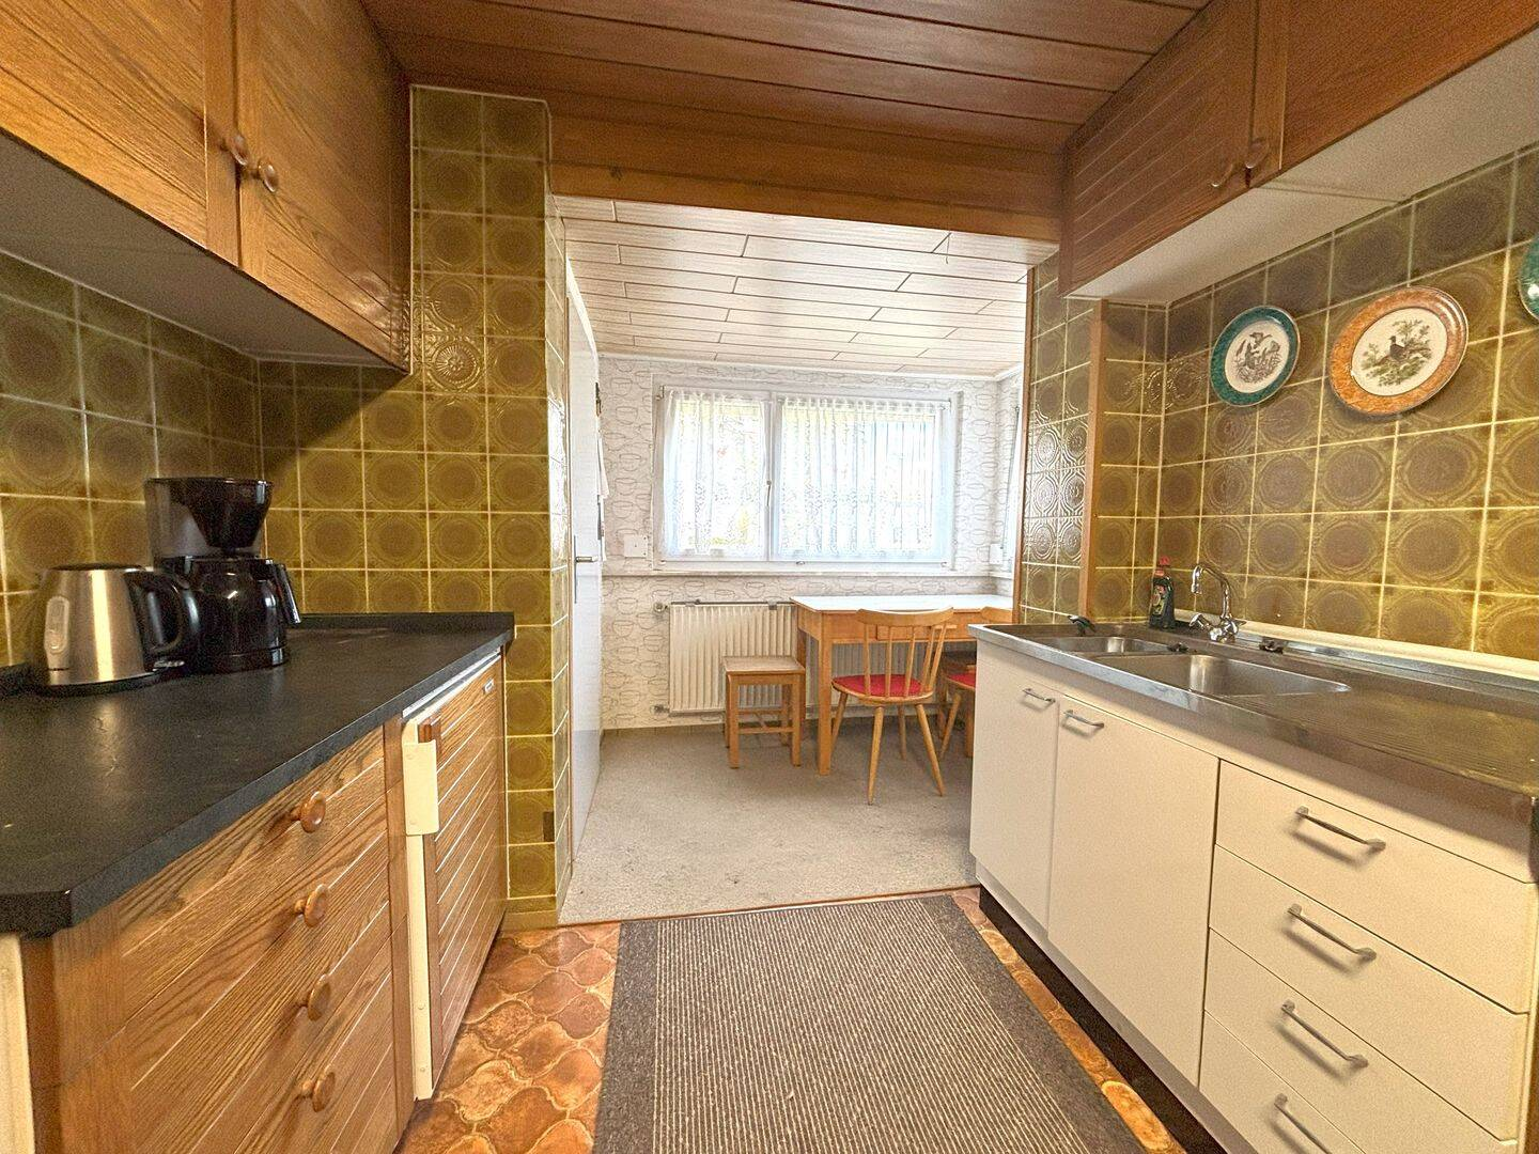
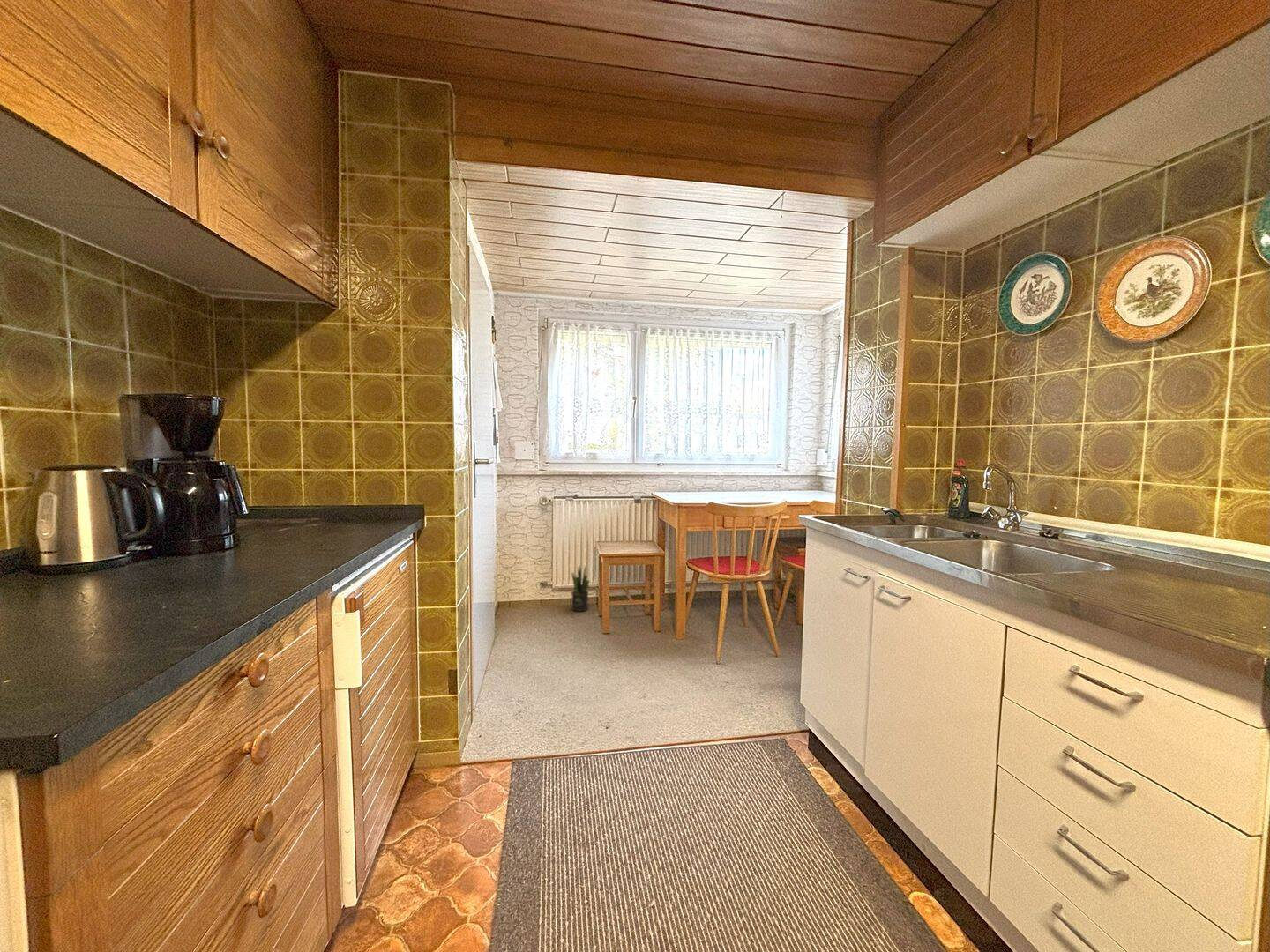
+ potted plant [571,565,590,613]
